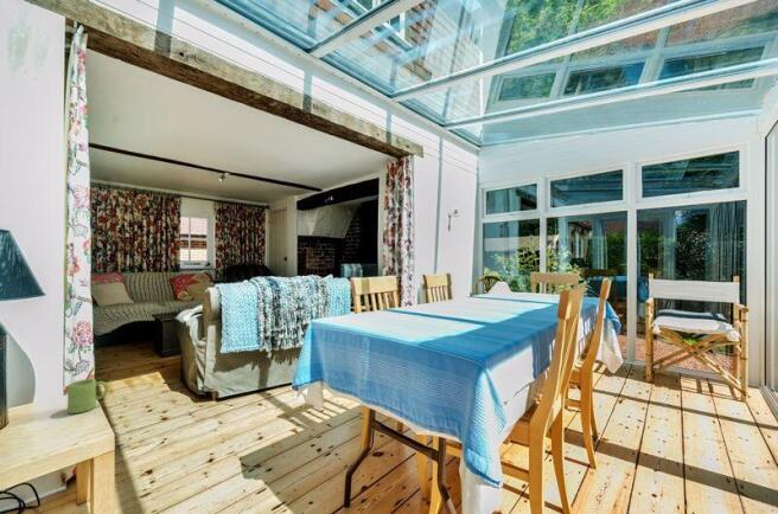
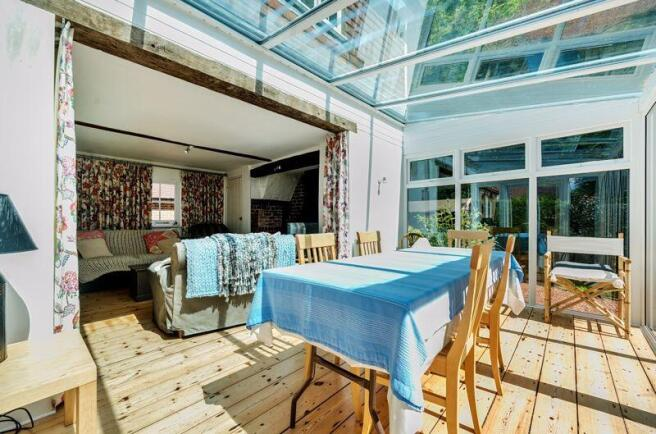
- mug [66,378,110,415]
